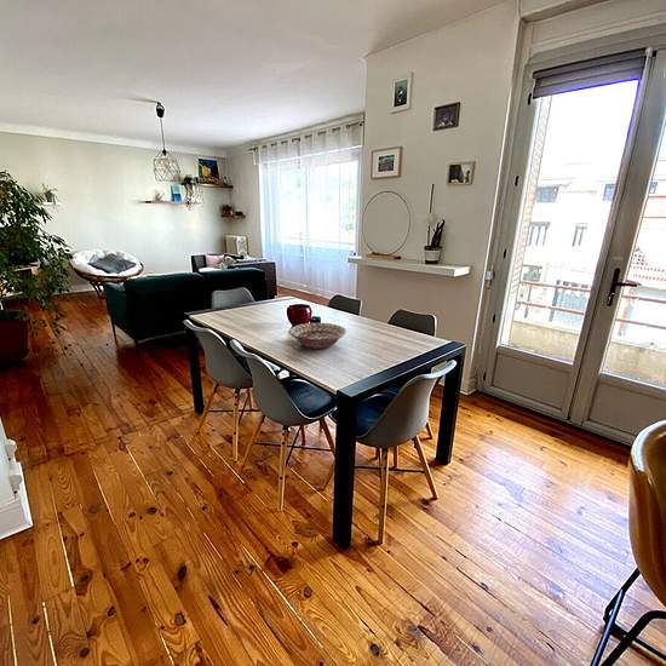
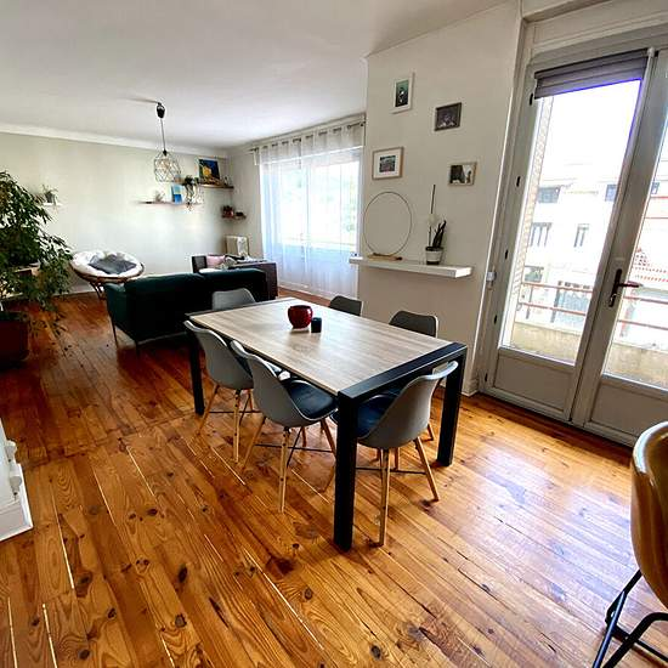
- decorative bowl [288,322,348,350]
